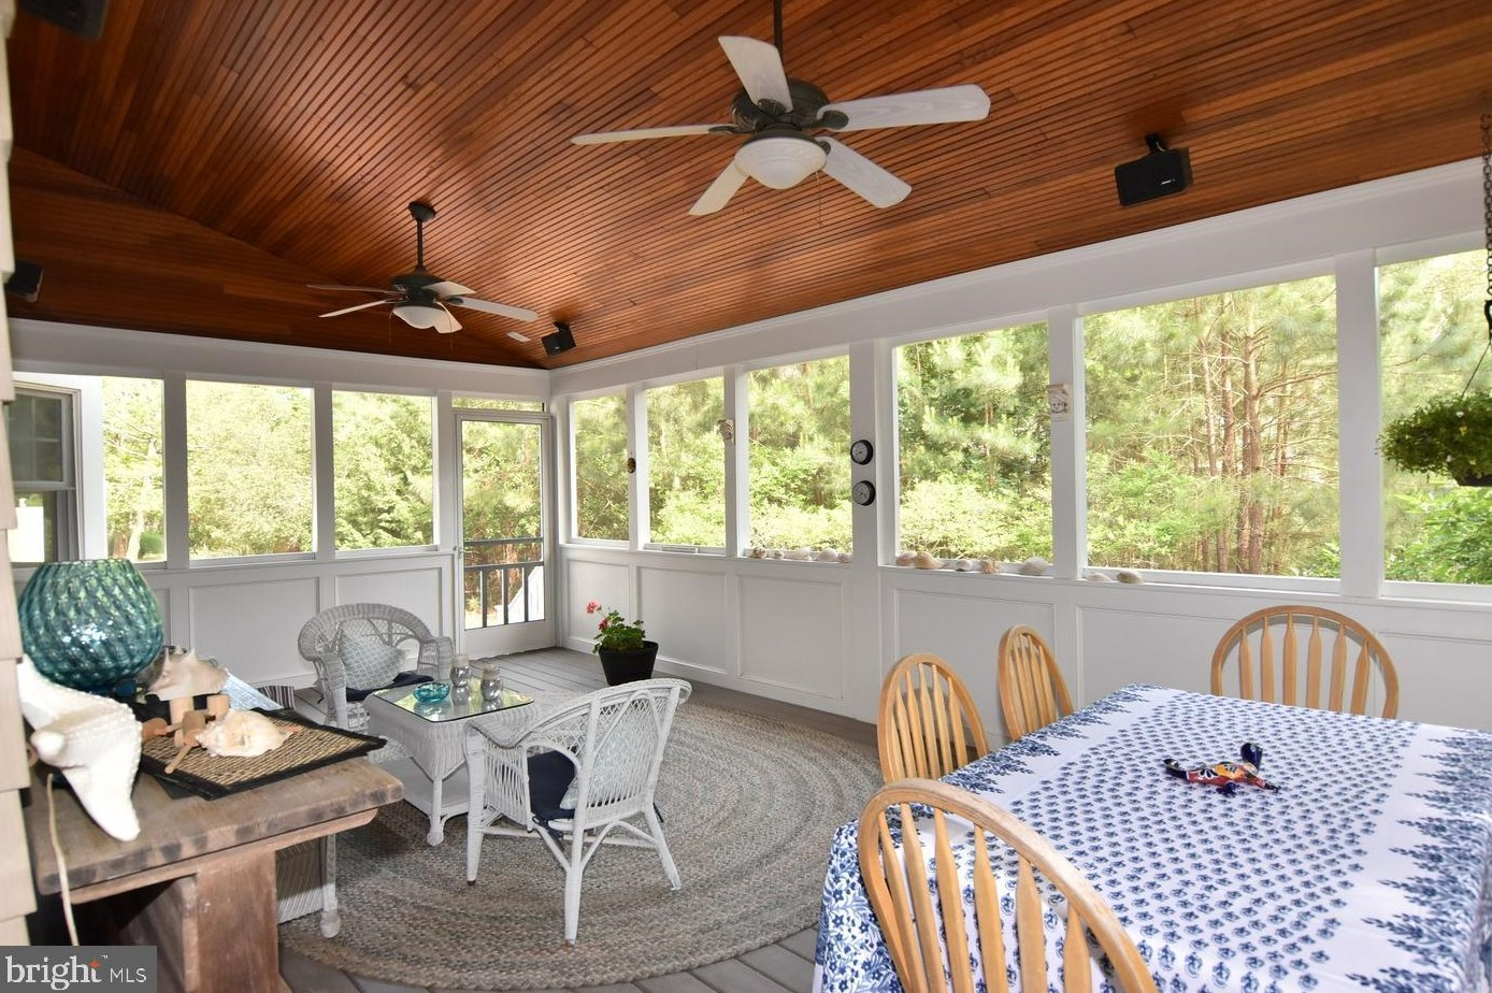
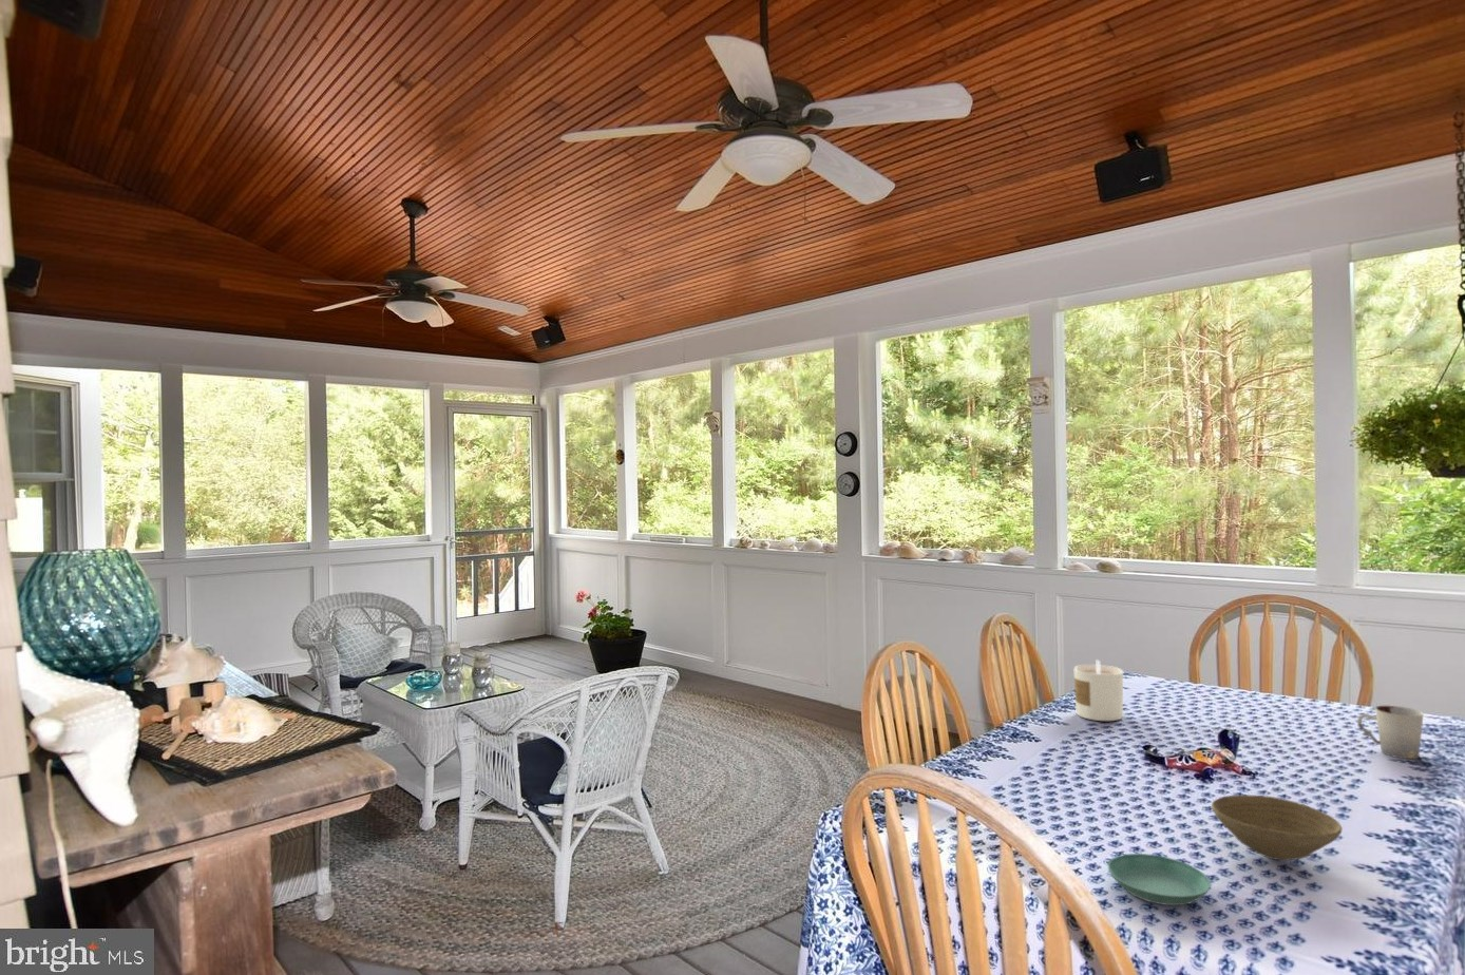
+ candle [1073,658,1124,721]
+ bowl [1210,793,1343,861]
+ saucer [1107,853,1211,906]
+ cup [1356,705,1425,760]
